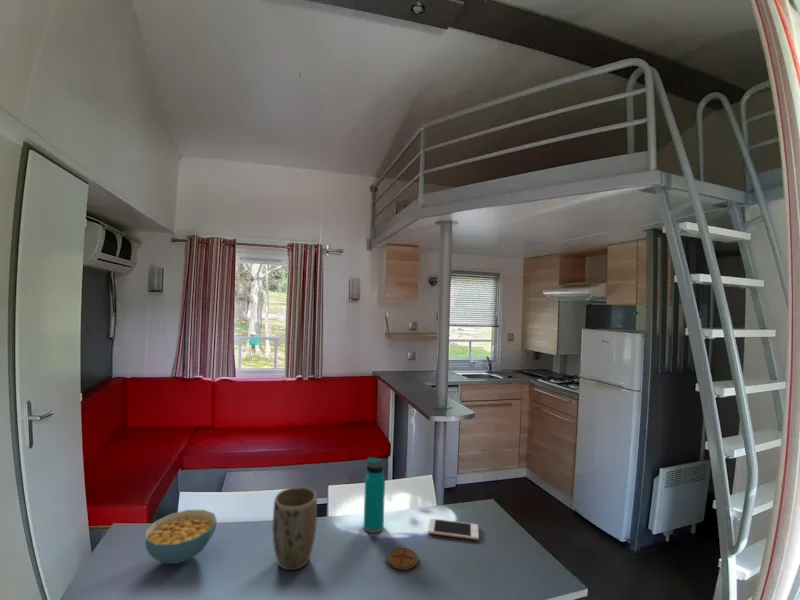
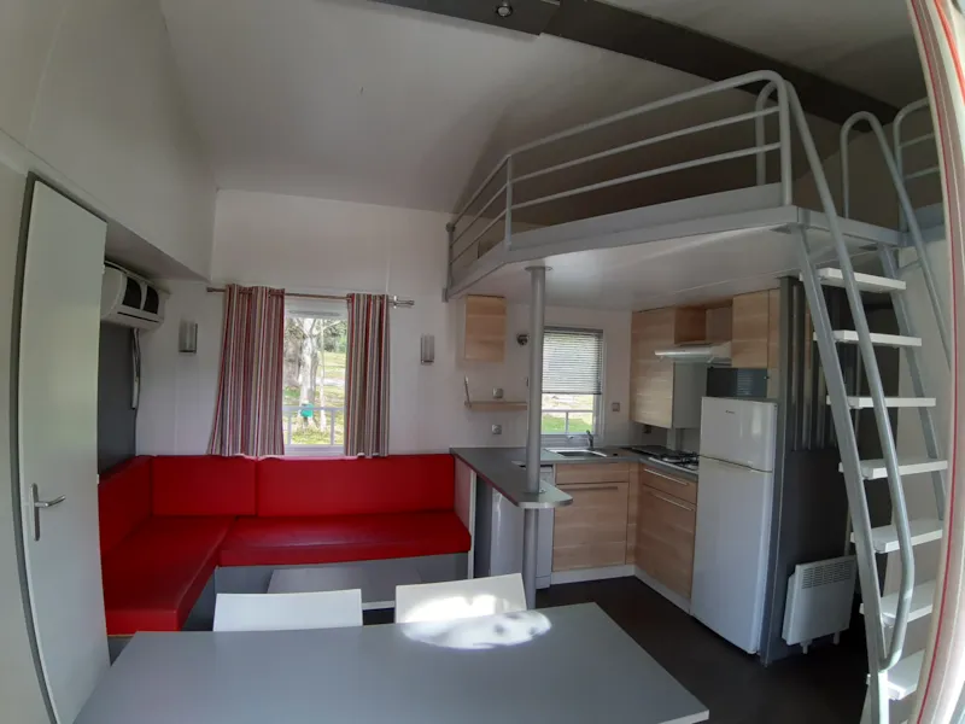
- water bottle [362,457,386,534]
- plant pot [272,486,318,571]
- coaster [386,547,419,571]
- cell phone [427,518,480,541]
- cereal bowl [144,509,218,565]
